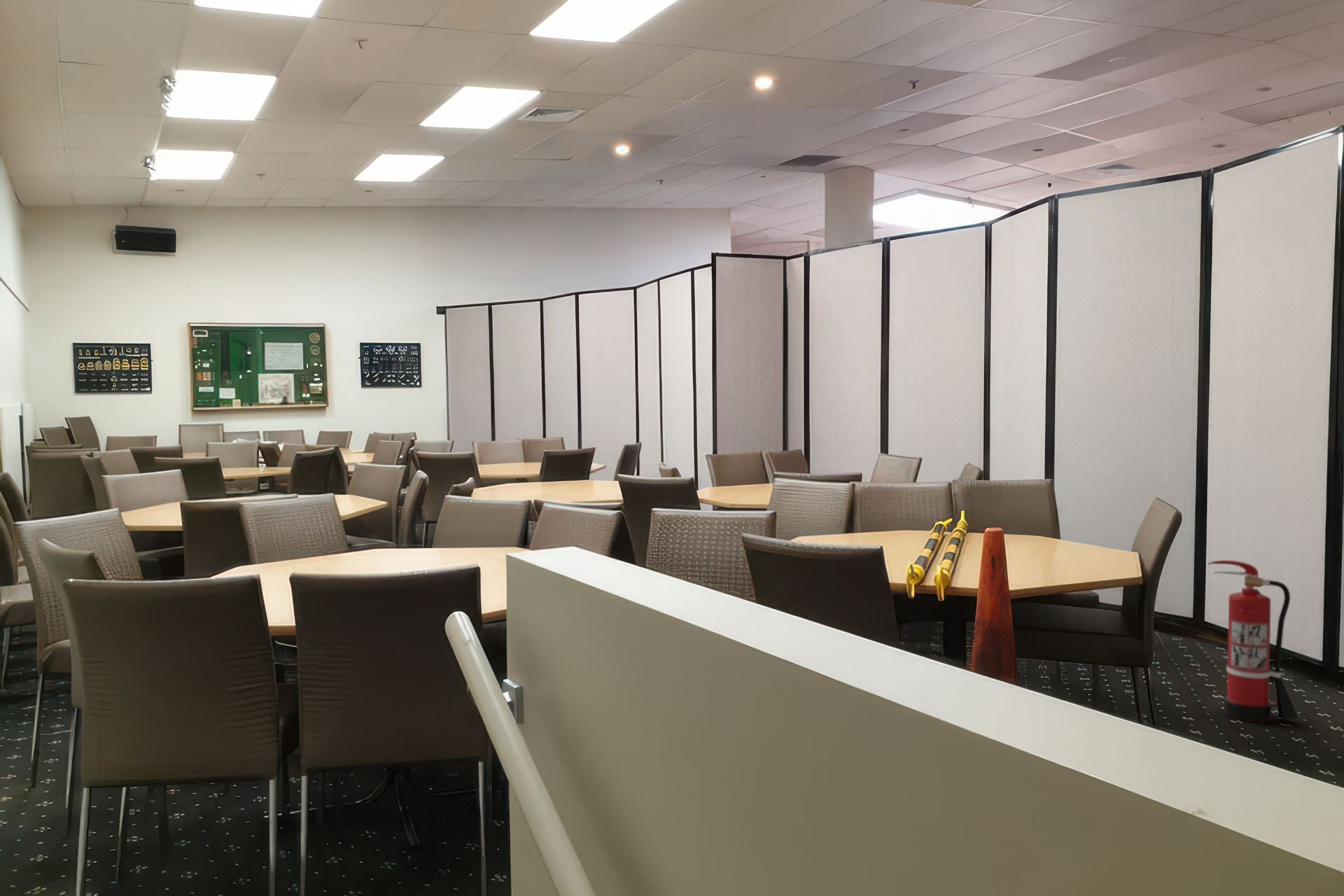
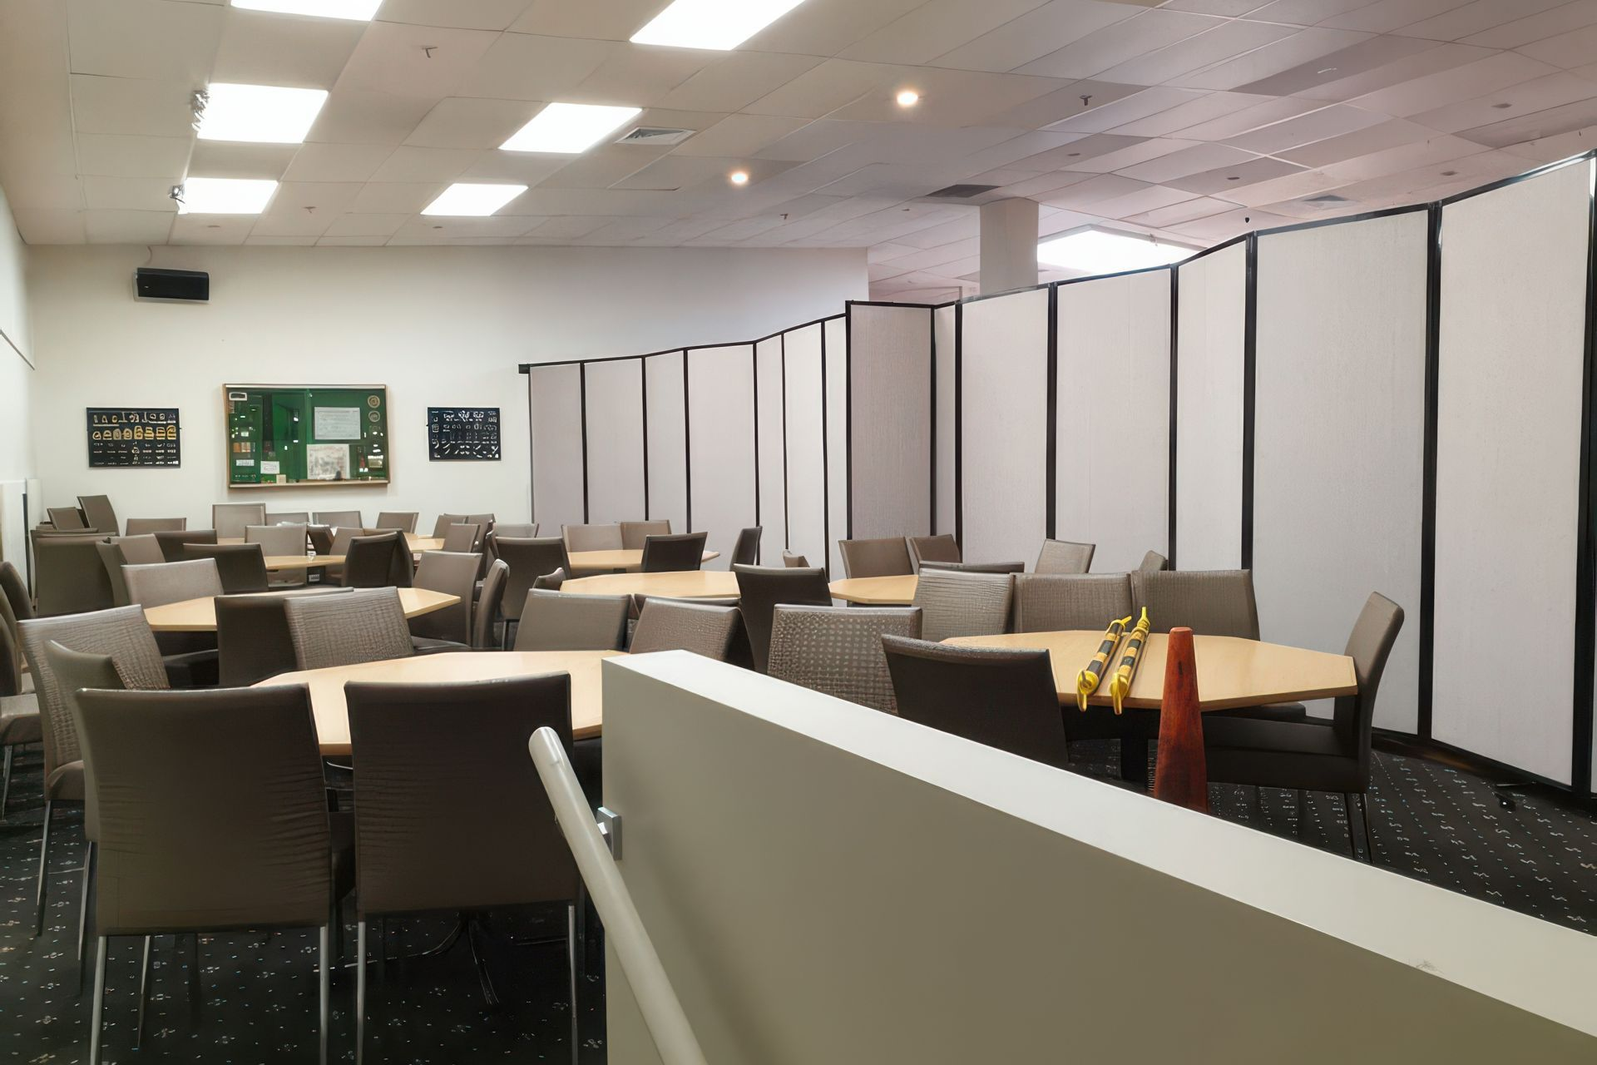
- fire extinguisher [1208,559,1300,723]
